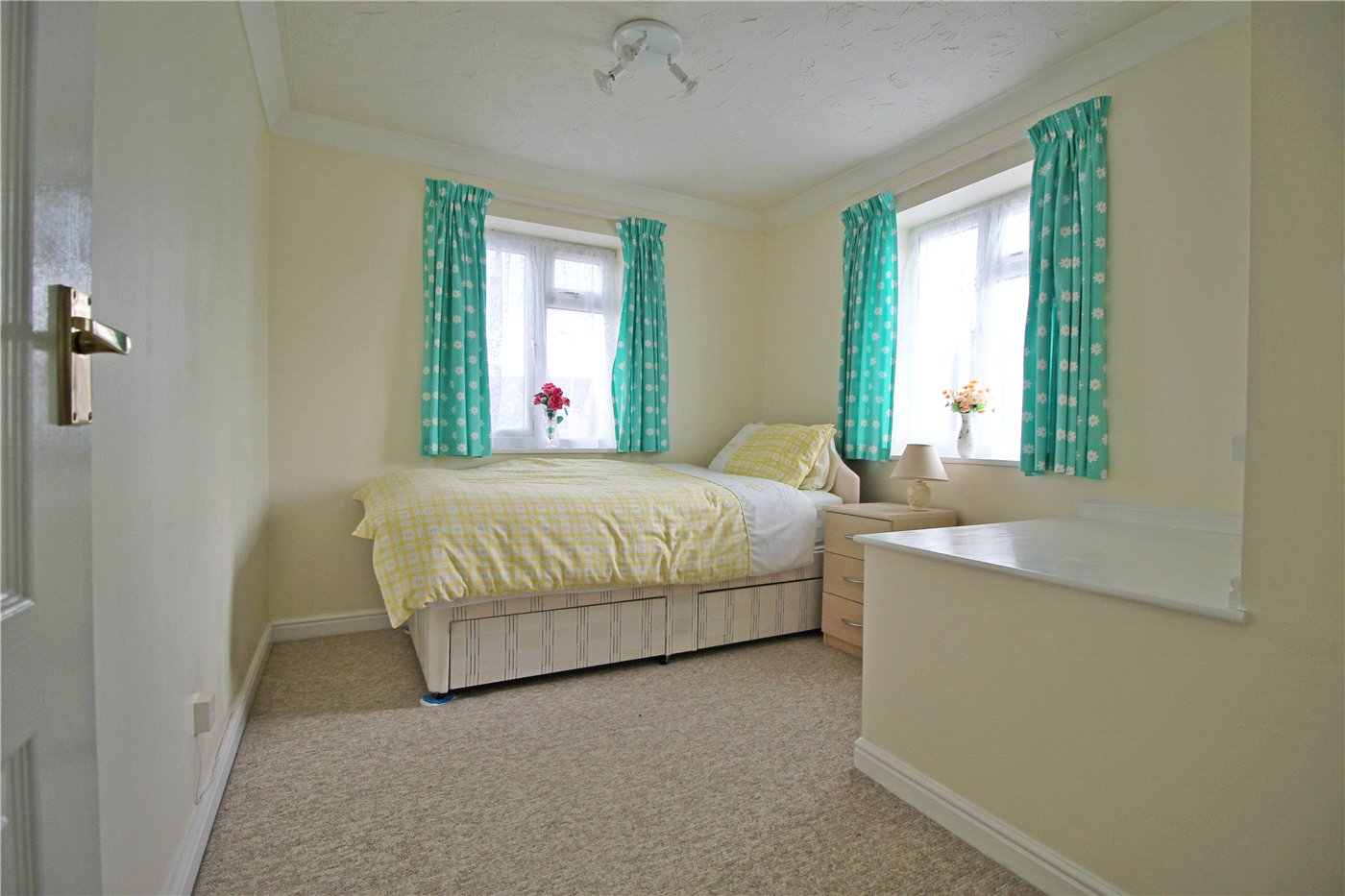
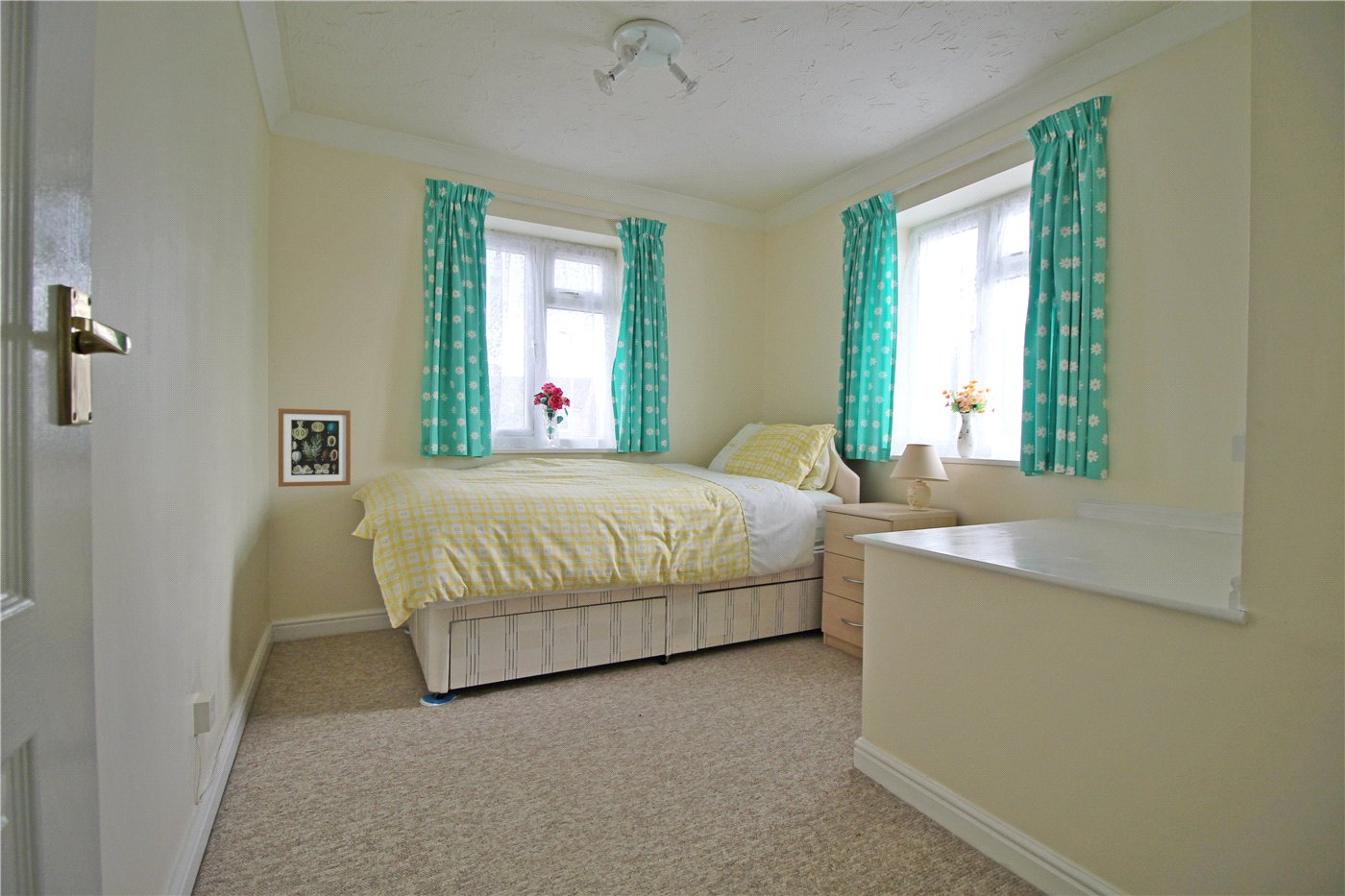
+ wall art [278,407,352,488]
